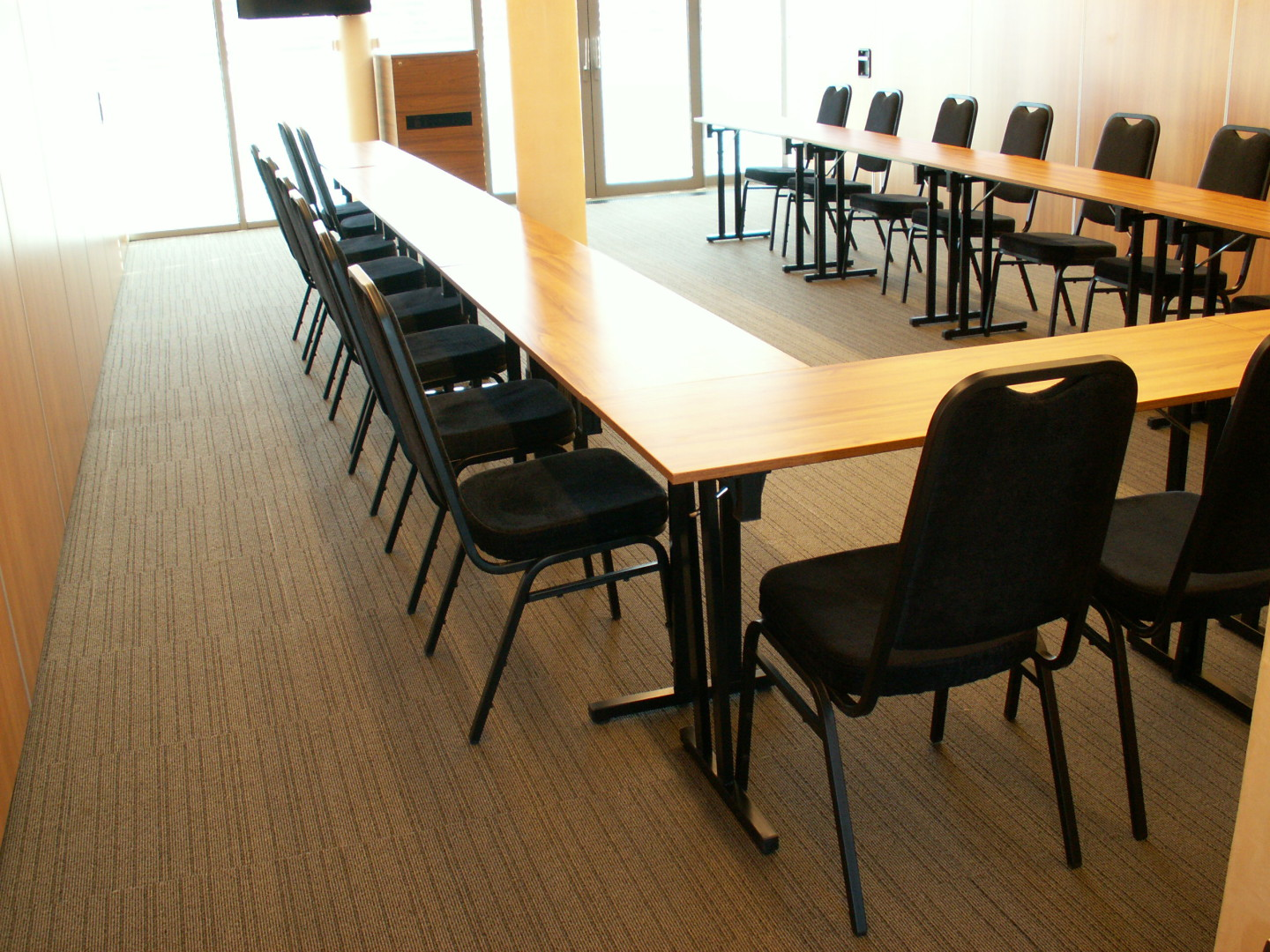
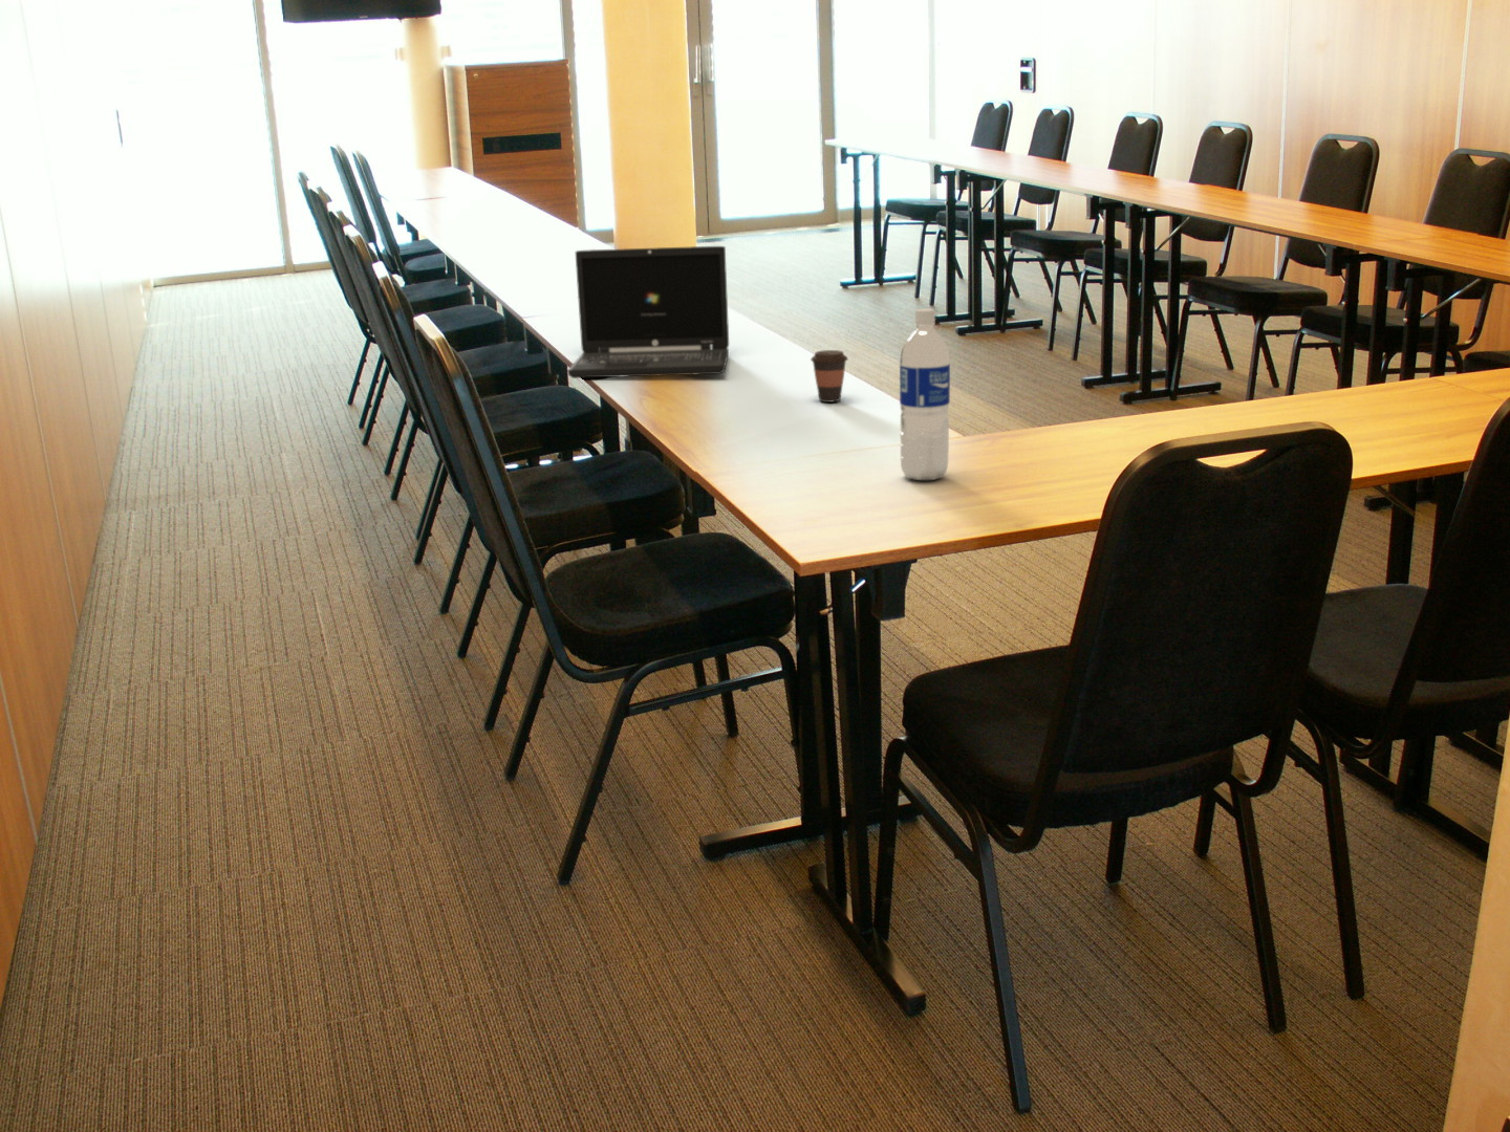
+ water bottle [899,308,951,482]
+ laptop [567,245,730,379]
+ coffee cup [810,350,849,403]
